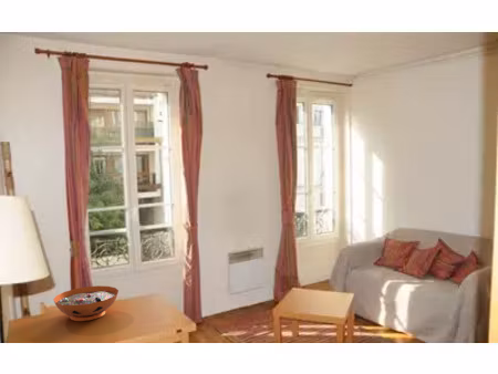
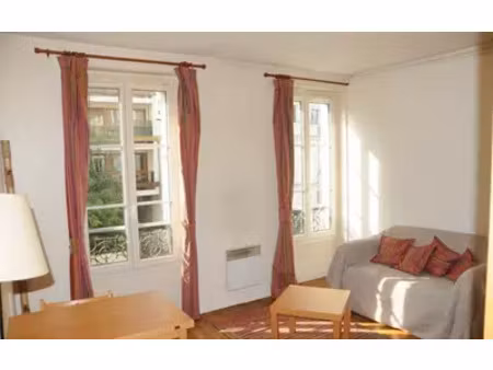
- decorative bowl [52,284,120,322]
